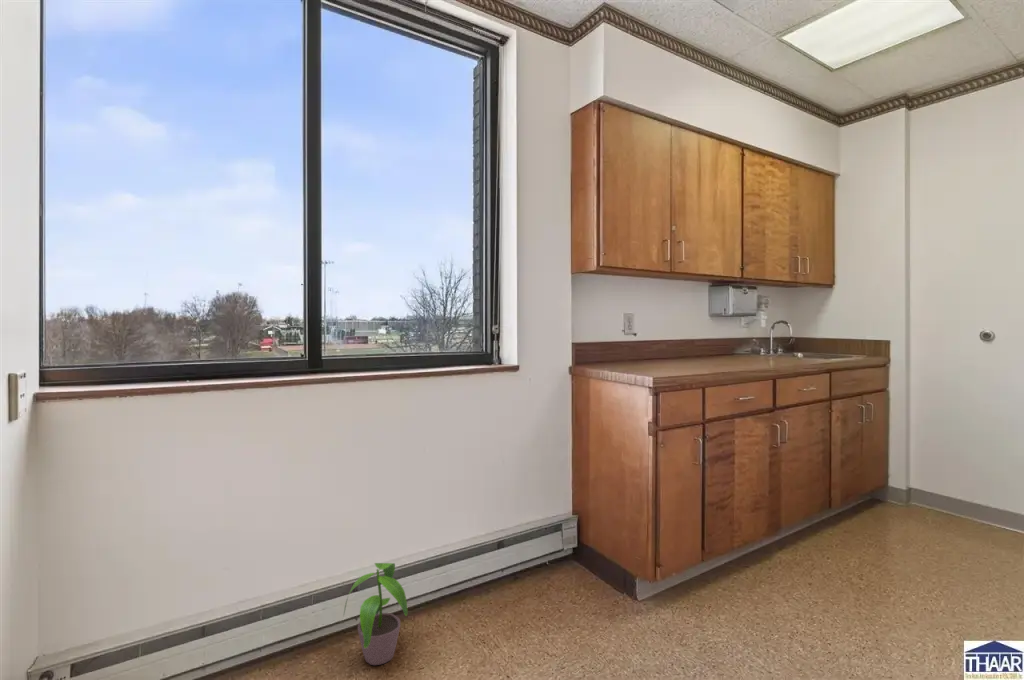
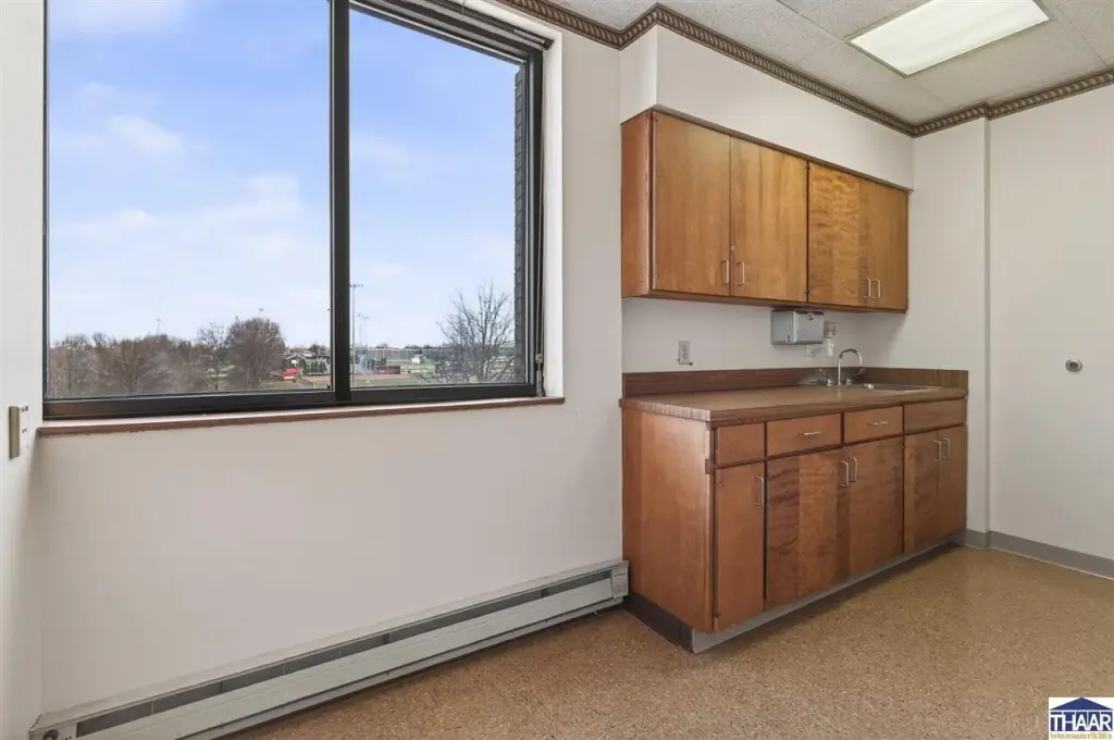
- potted plant [342,562,409,666]
